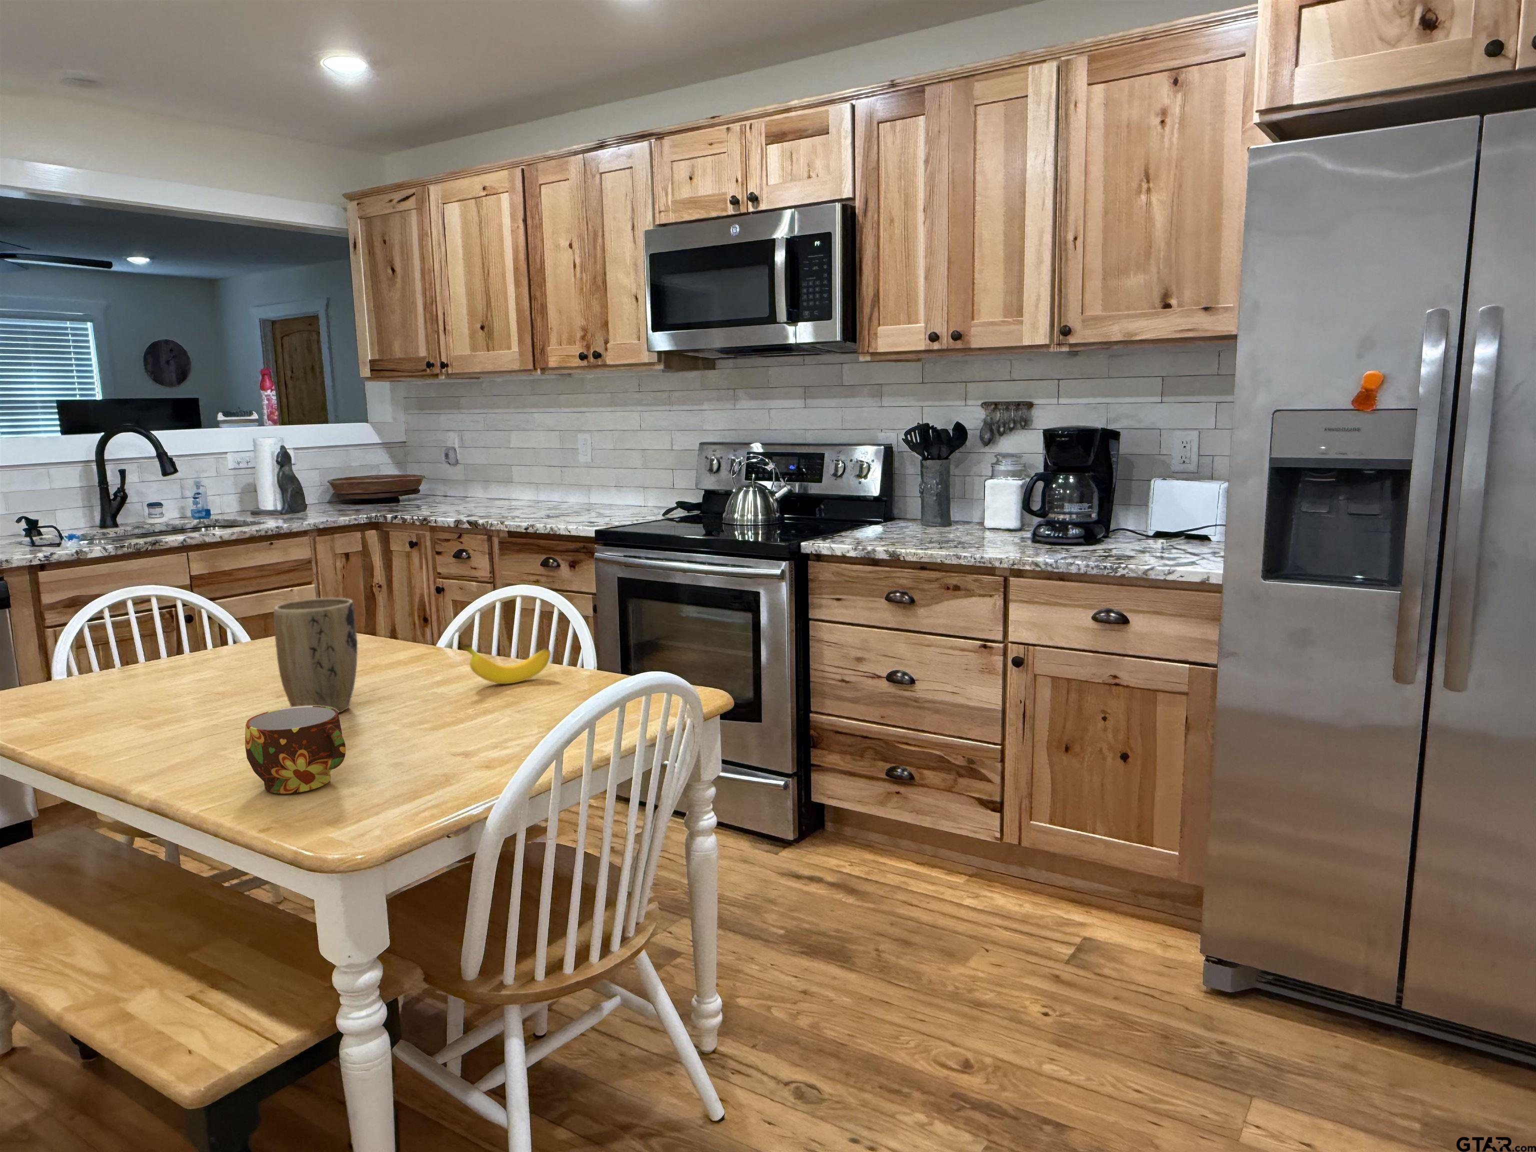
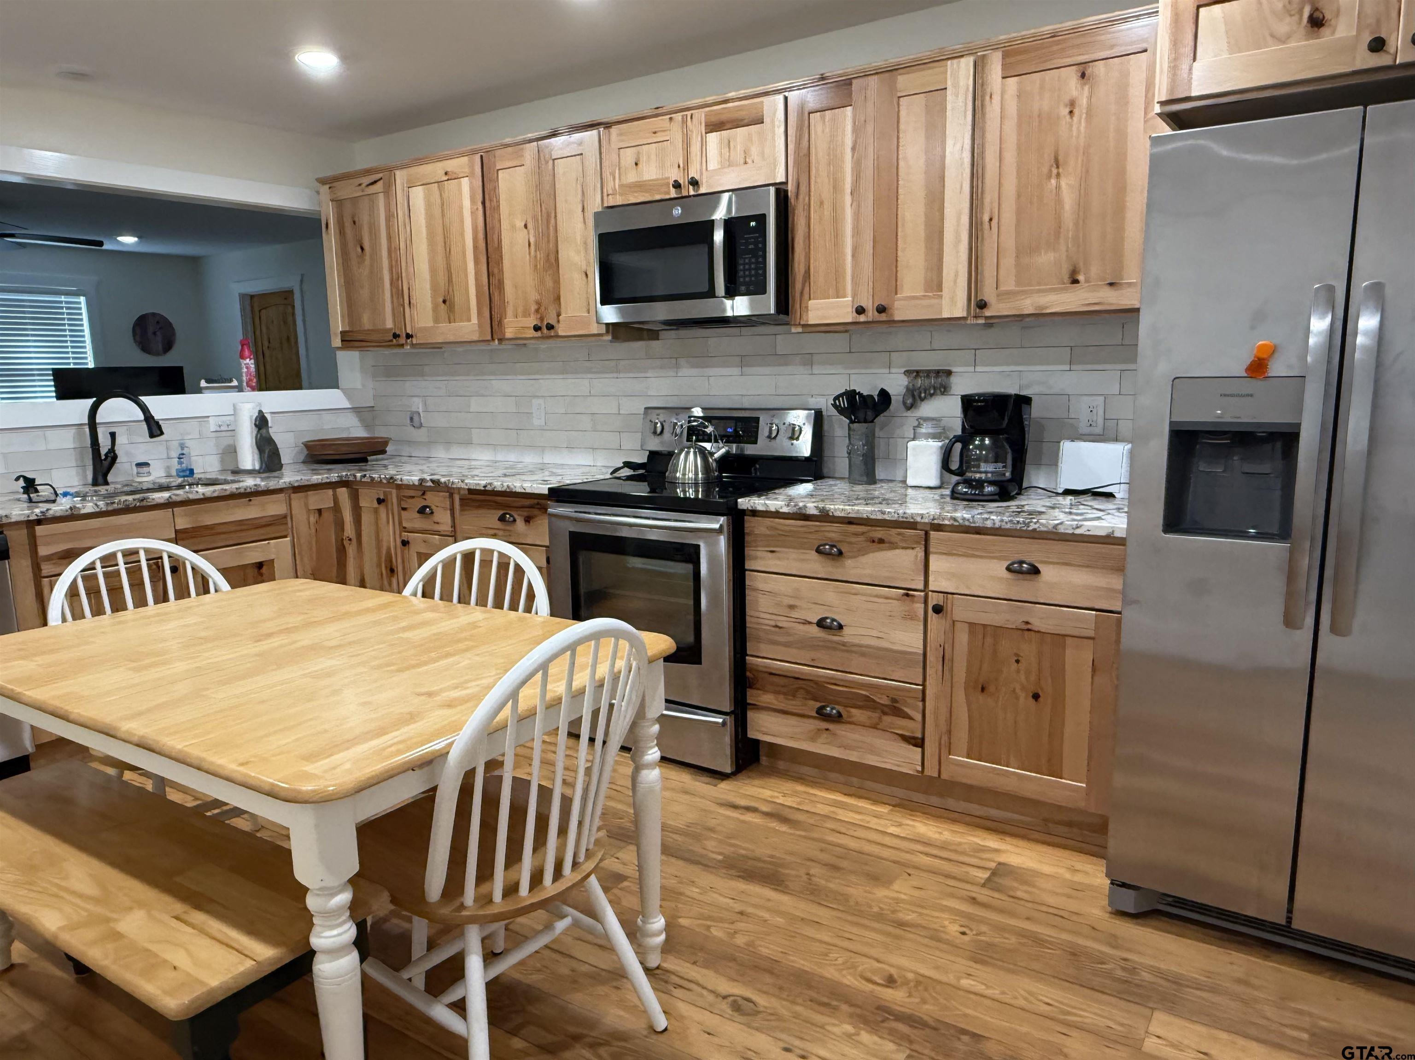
- cup [244,705,346,794]
- plant pot [273,598,358,714]
- banana [458,644,552,685]
